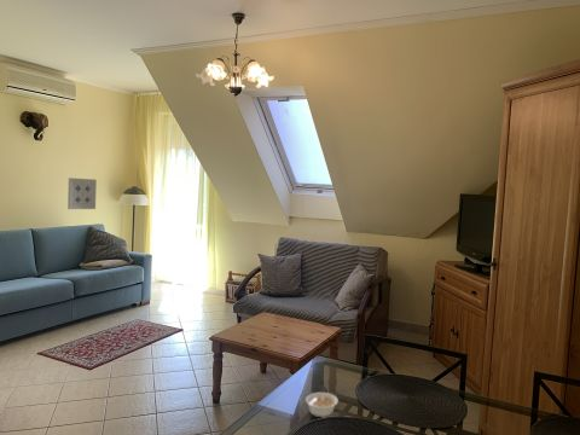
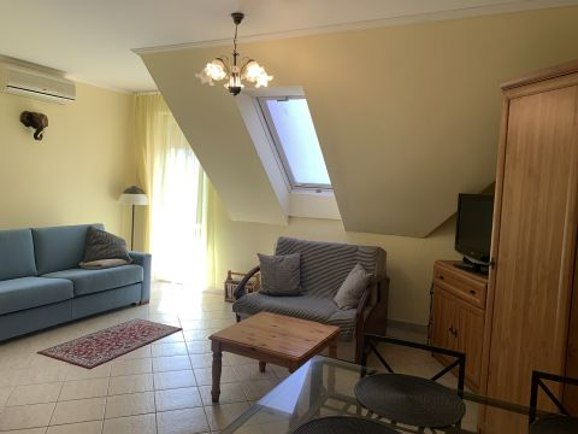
- legume [298,392,340,418]
- wall art [66,176,98,210]
